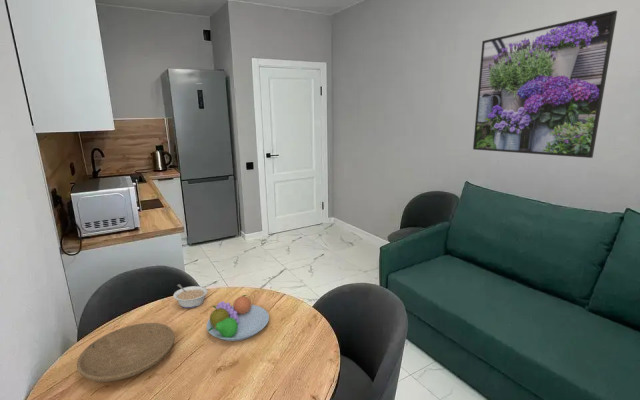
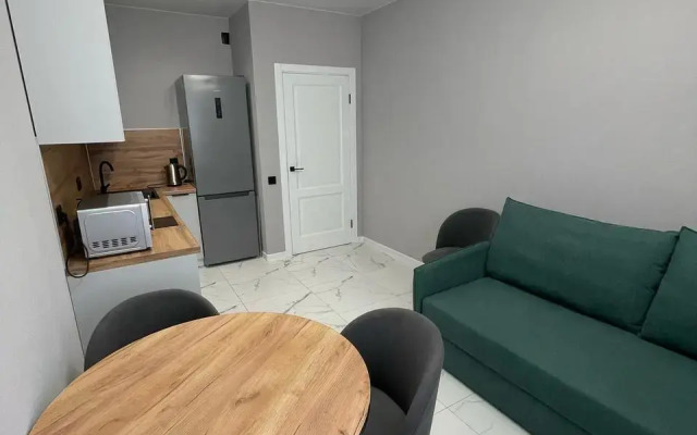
- legume [172,283,208,309]
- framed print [472,10,618,159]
- plate [76,322,176,383]
- fruit bowl [206,294,270,342]
